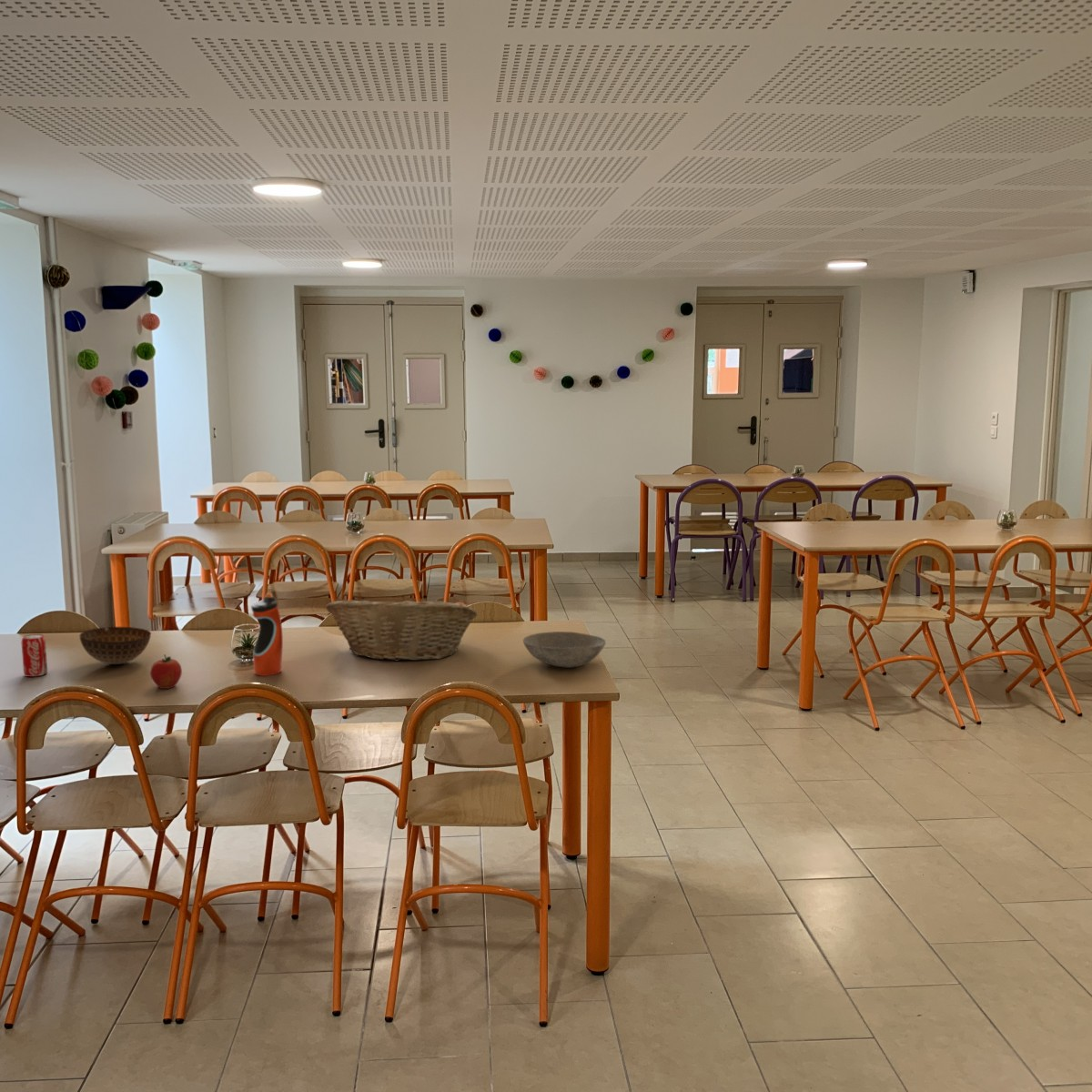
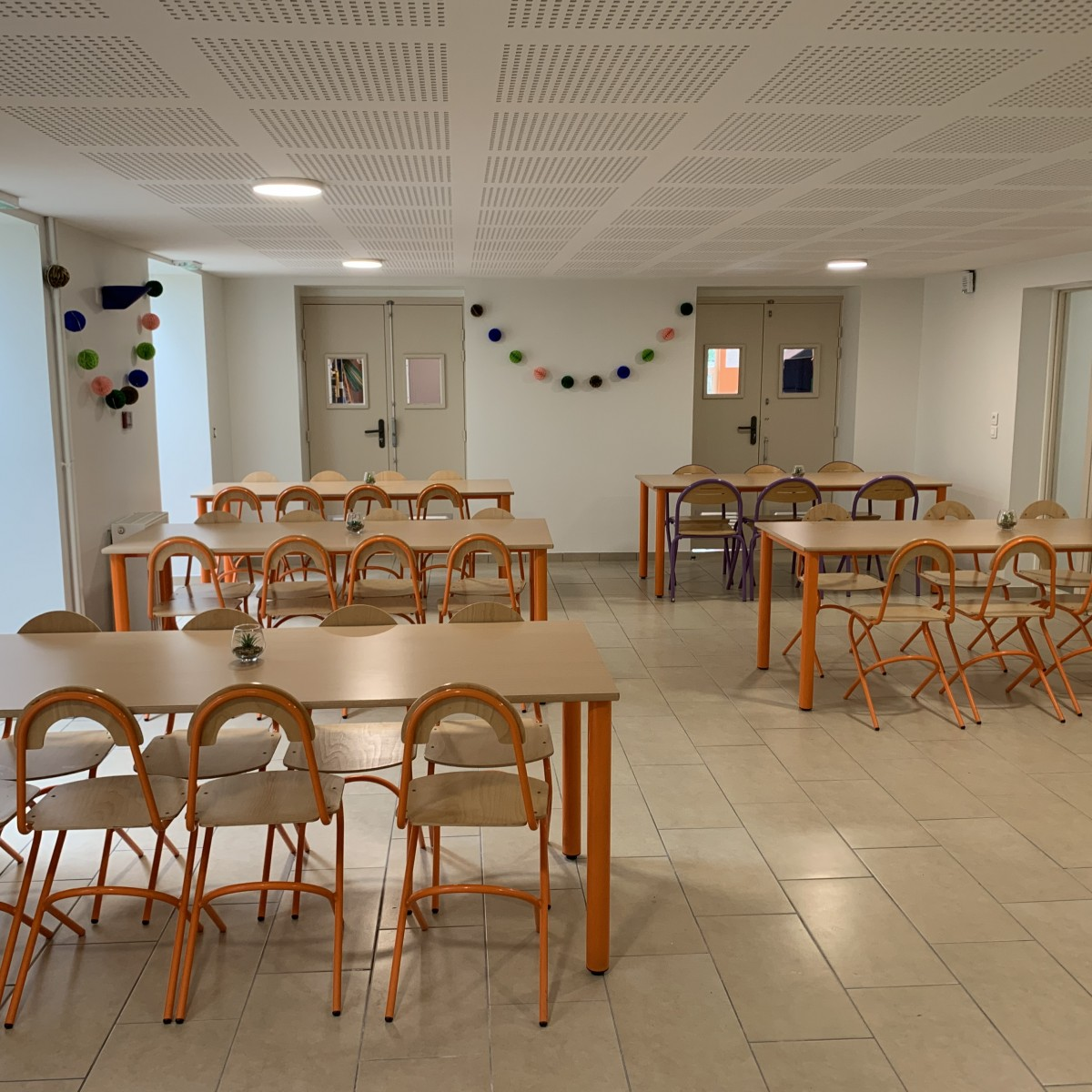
- beverage can [21,633,48,678]
- bowl [79,626,152,665]
- apple [149,653,183,690]
- fruit basket [325,593,479,662]
- bowl [522,631,607,669]
- water bottle [250,592,284,677]
